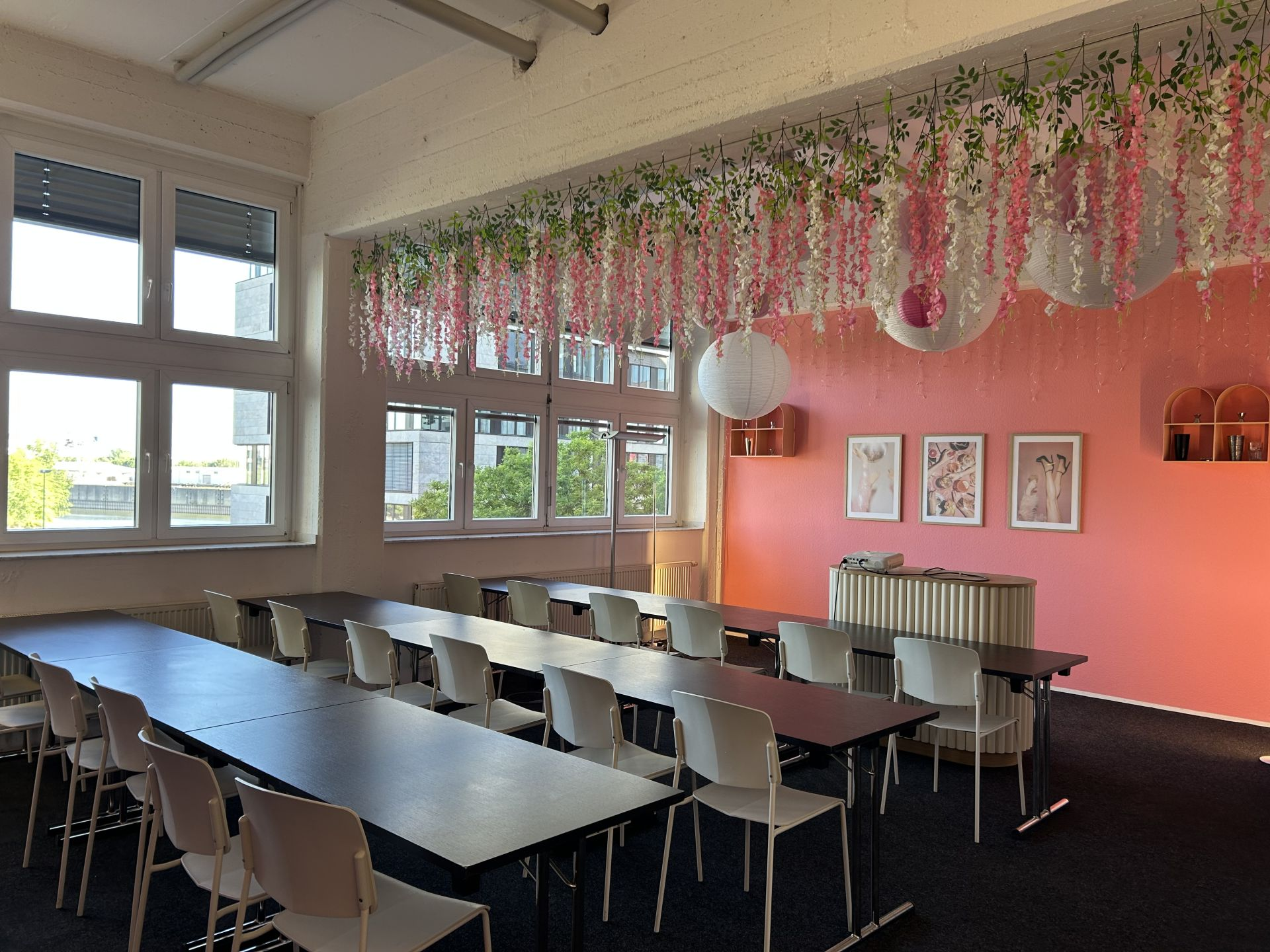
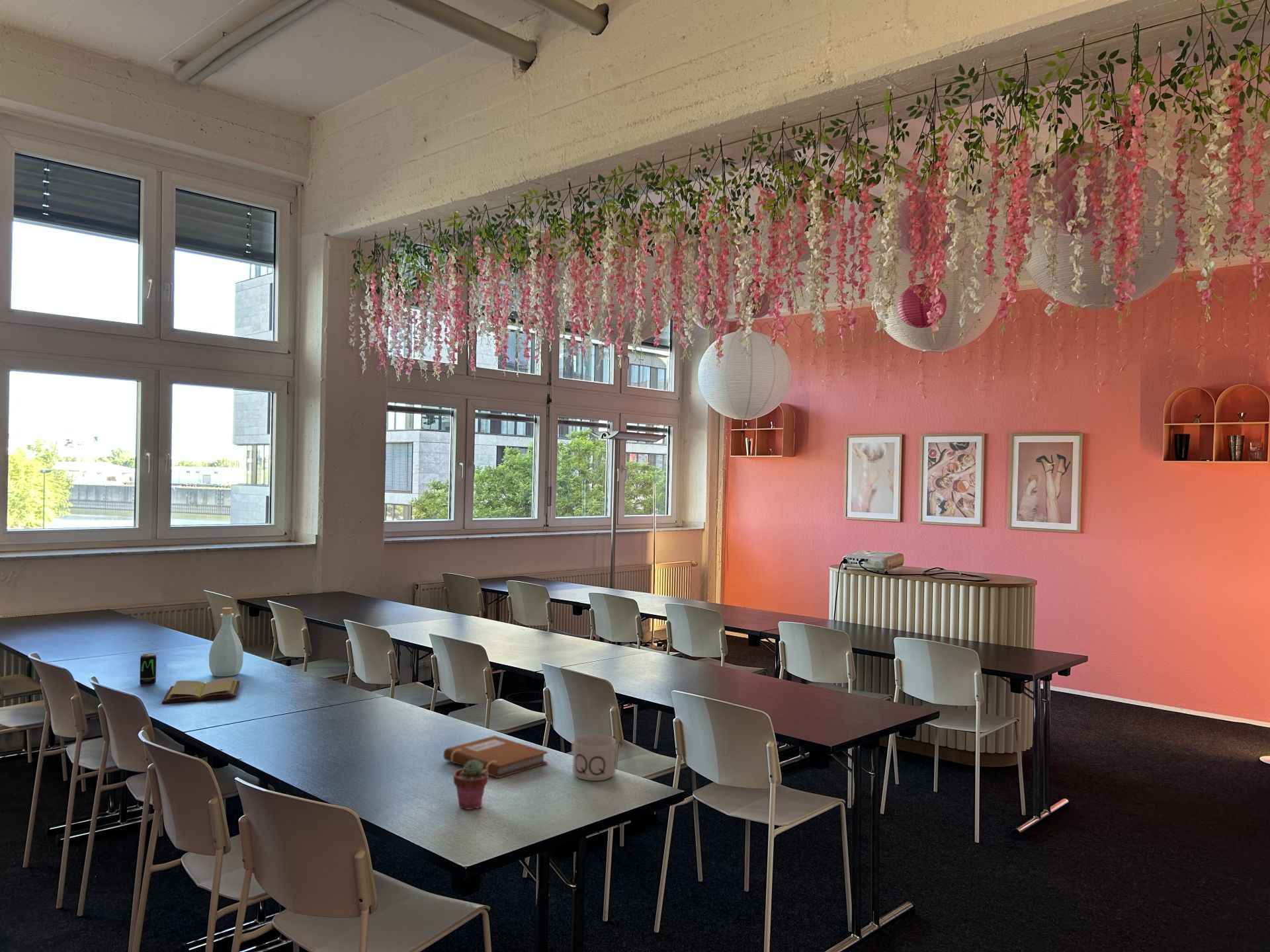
+ mug [571,734,616,781]
+ notebook [443,735,548,779]
+ potted succulent [453,760,489,811]
+ diary [161,677,241,704]
+ beverage can [140,653,157,686]
+ bottle [208,607,244,677]
